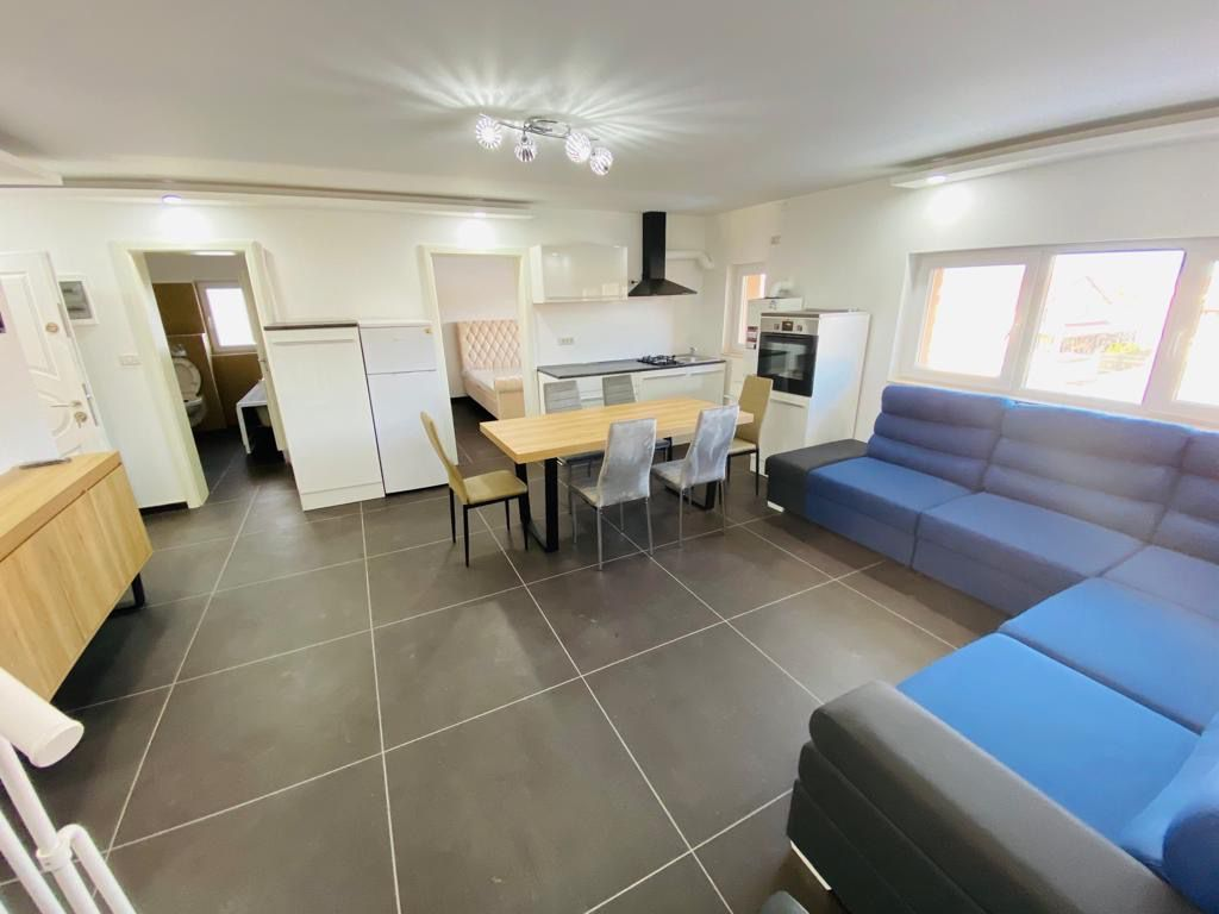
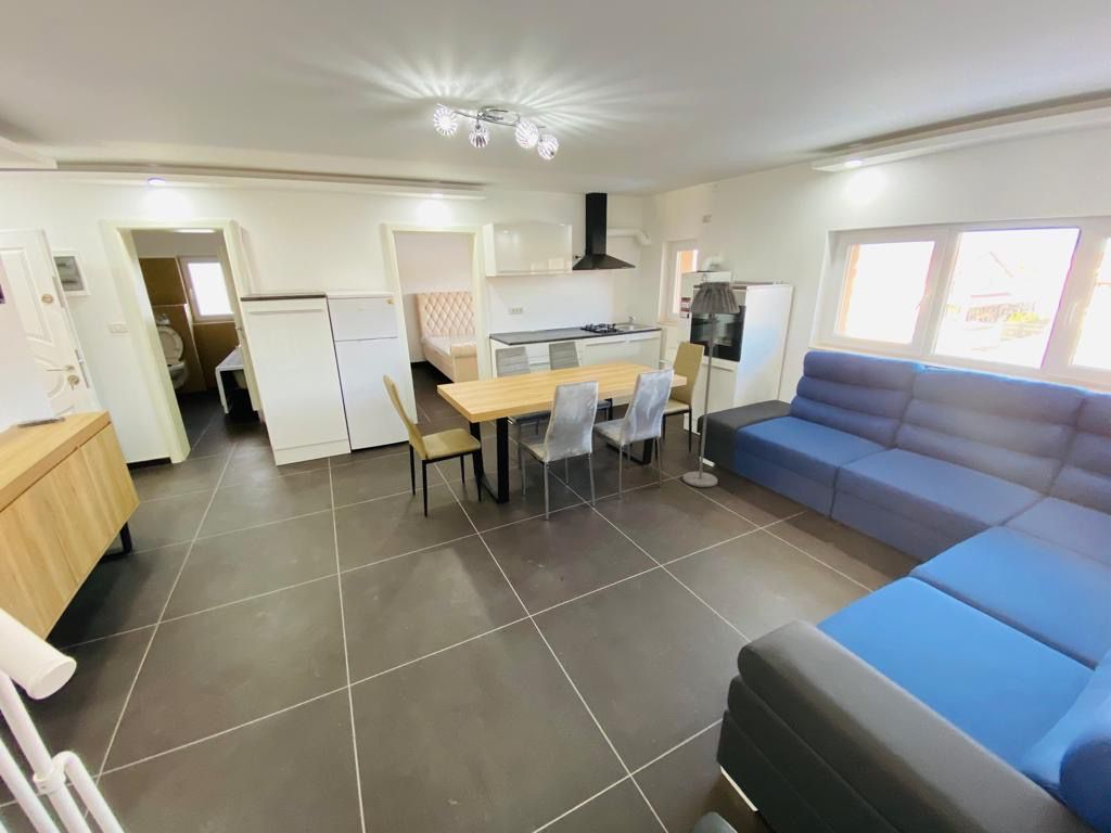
+ floor lamp [681,280,741,488]
